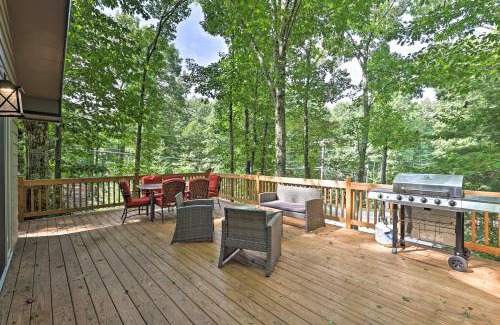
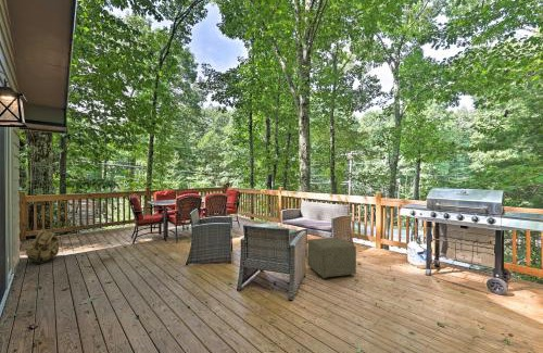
+ backpack [25,227,60,264]
+ ottoman [306,237,357,279]
